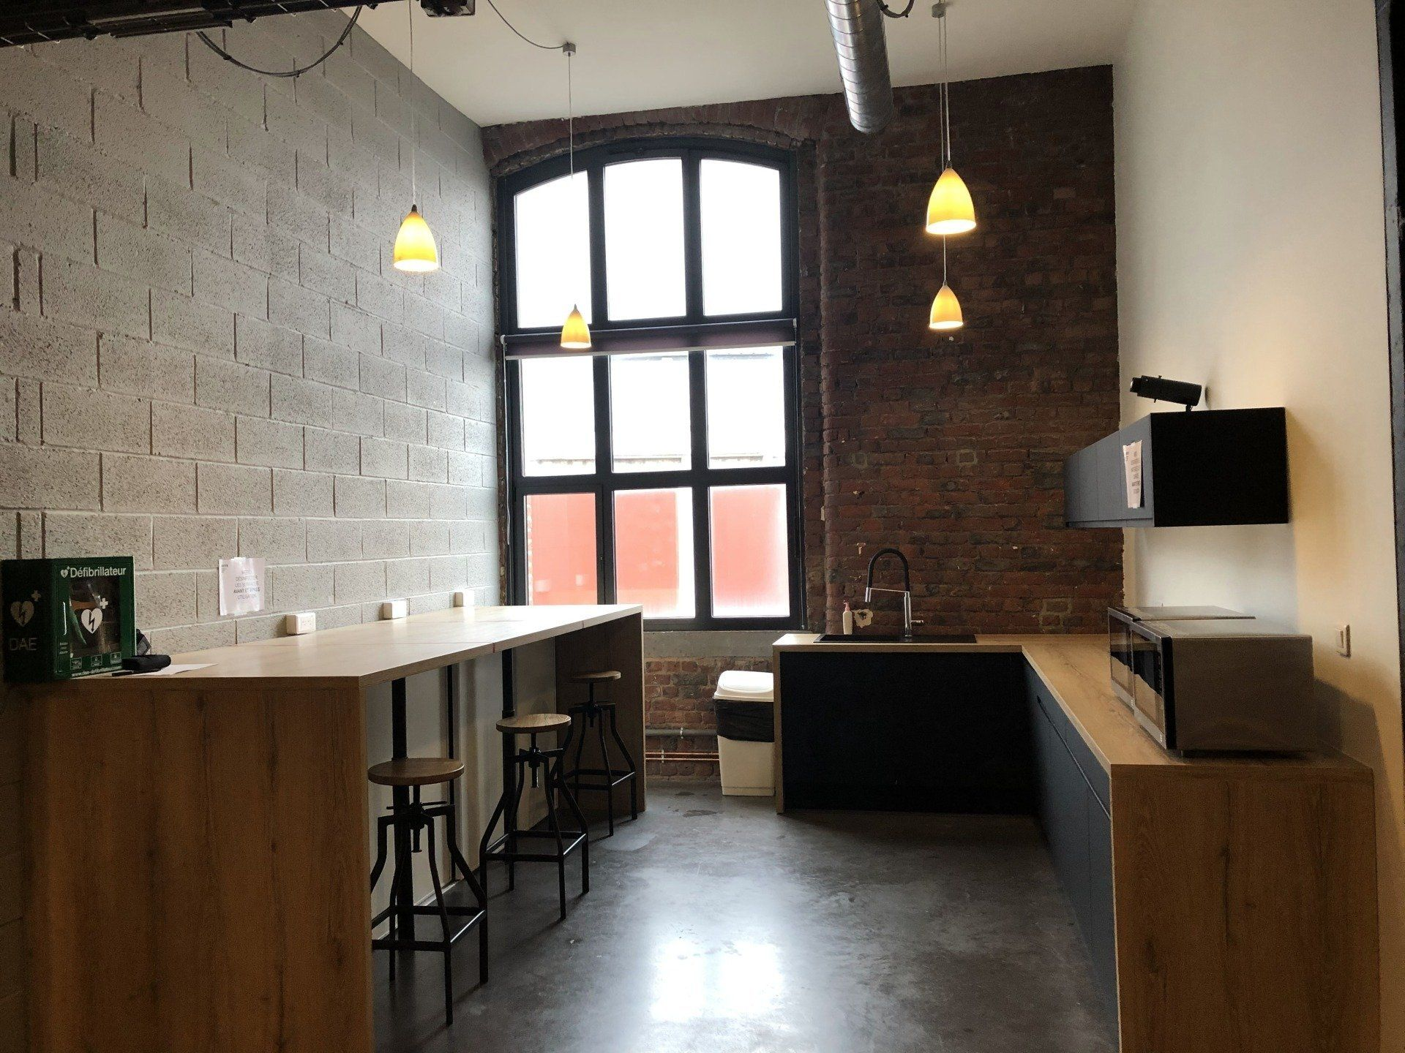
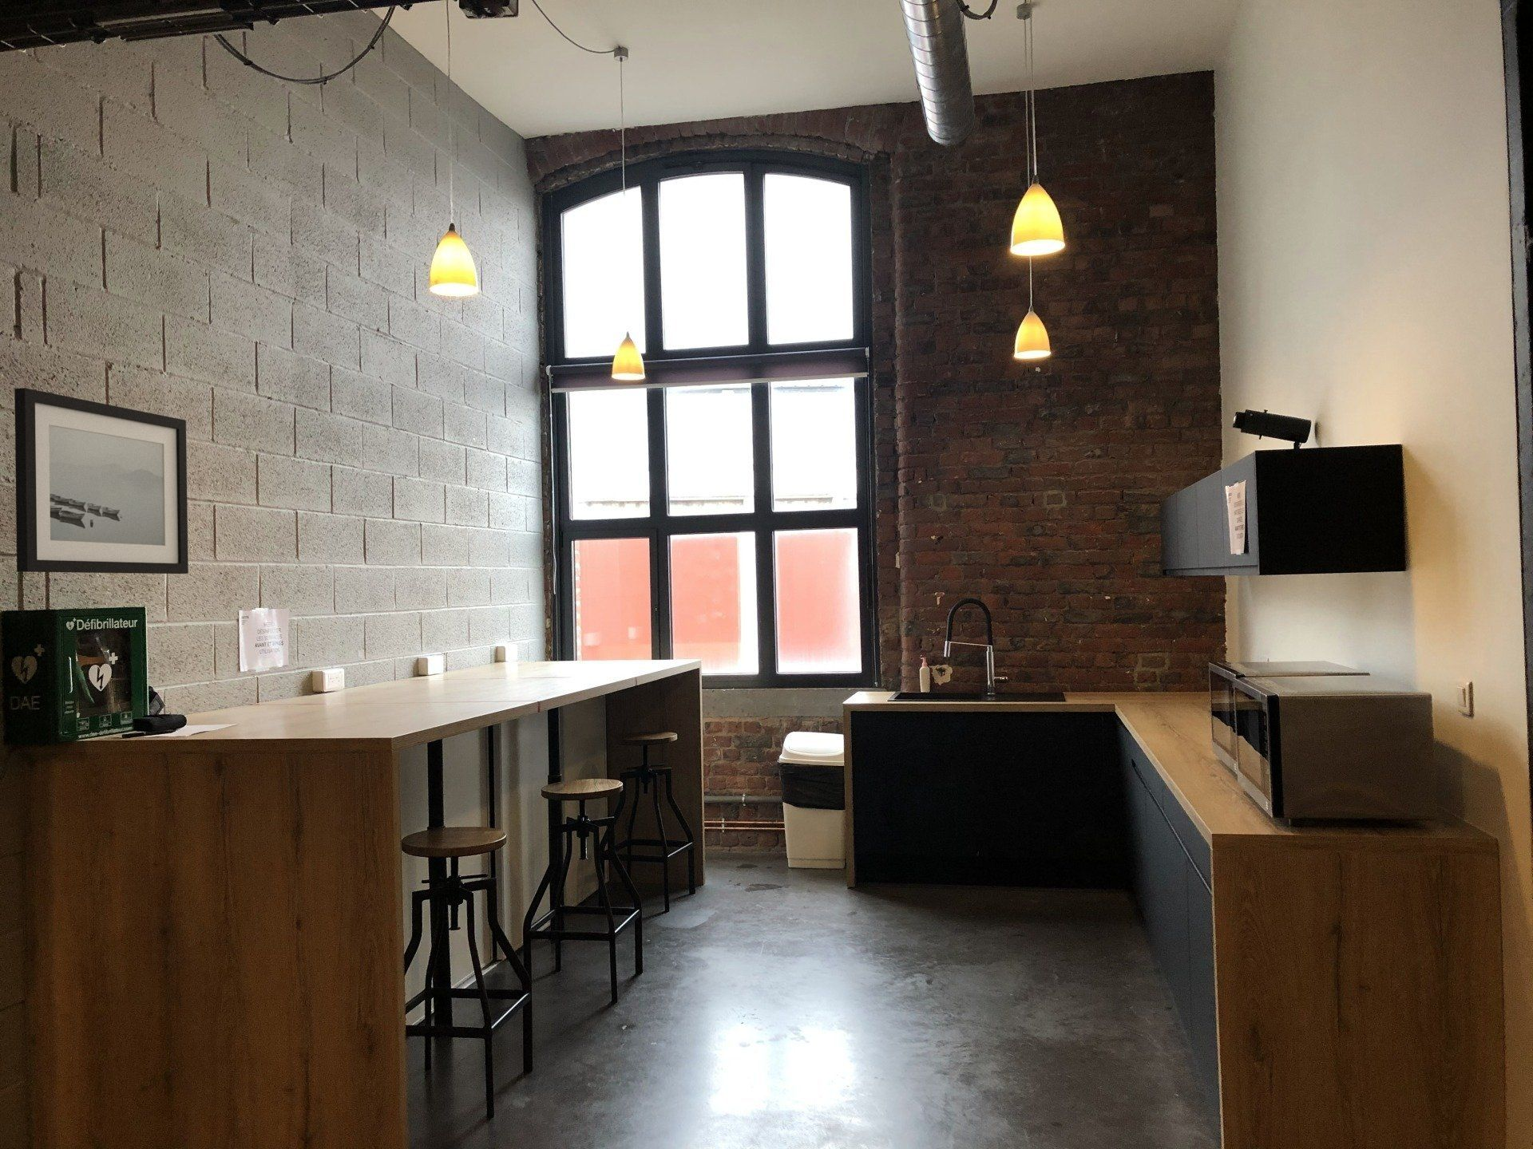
+ wall art [13,387,190,574]
